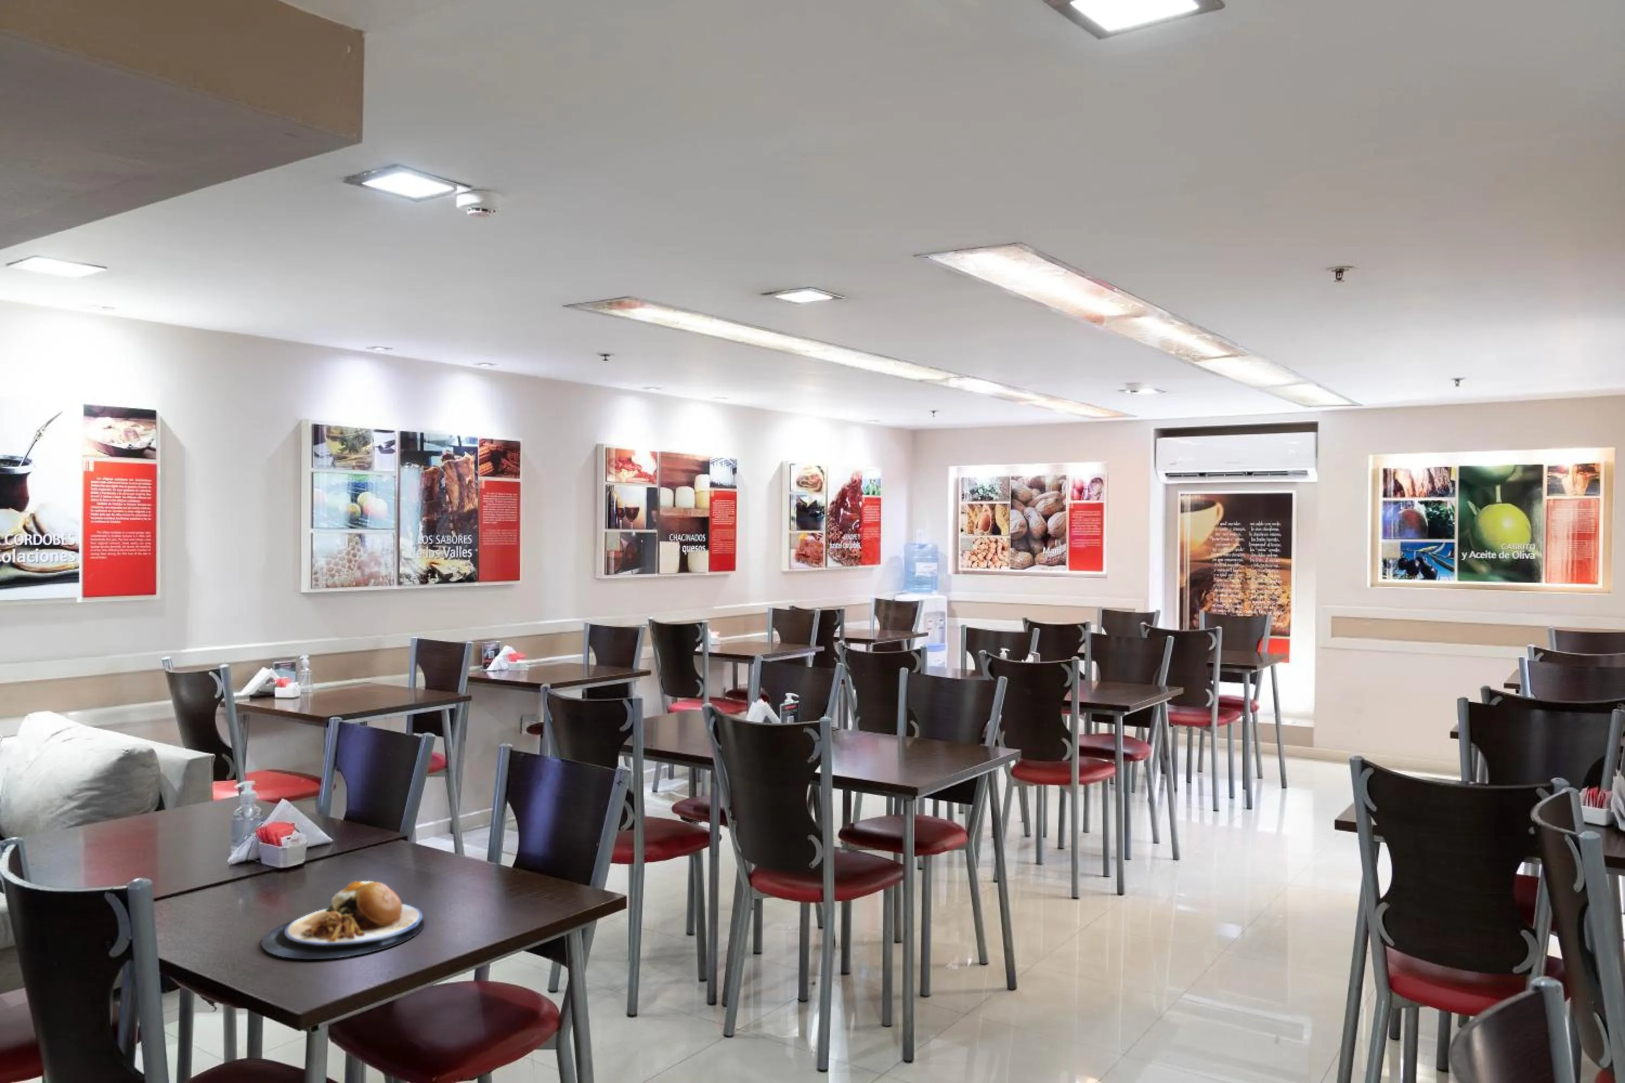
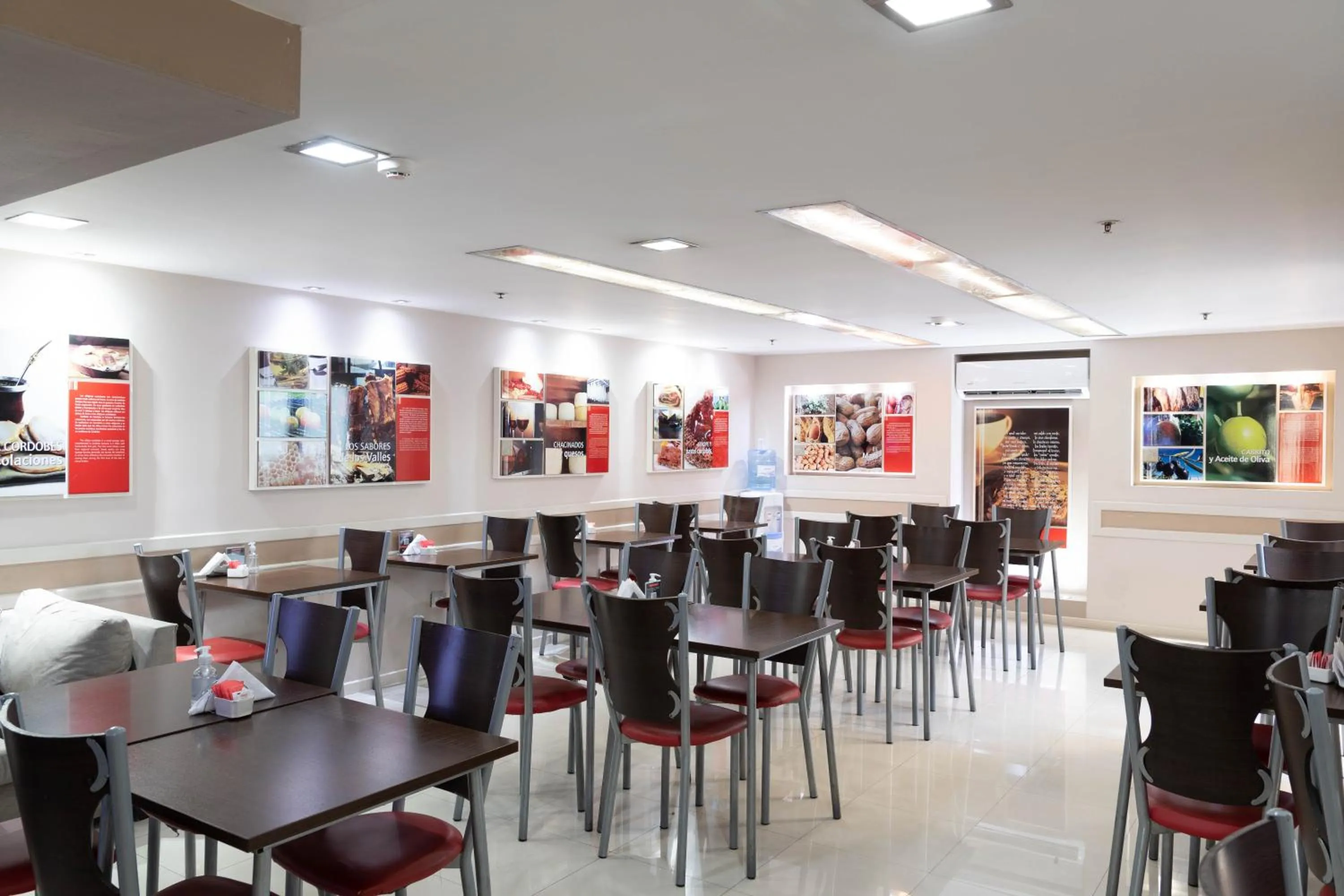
- plate [260,880,424,960]
